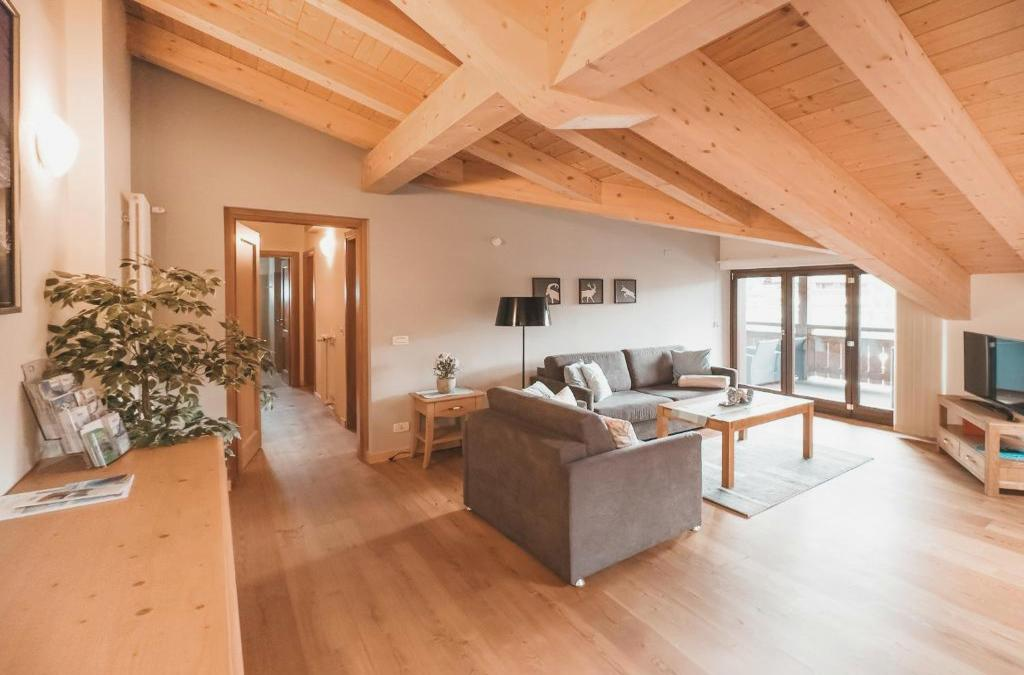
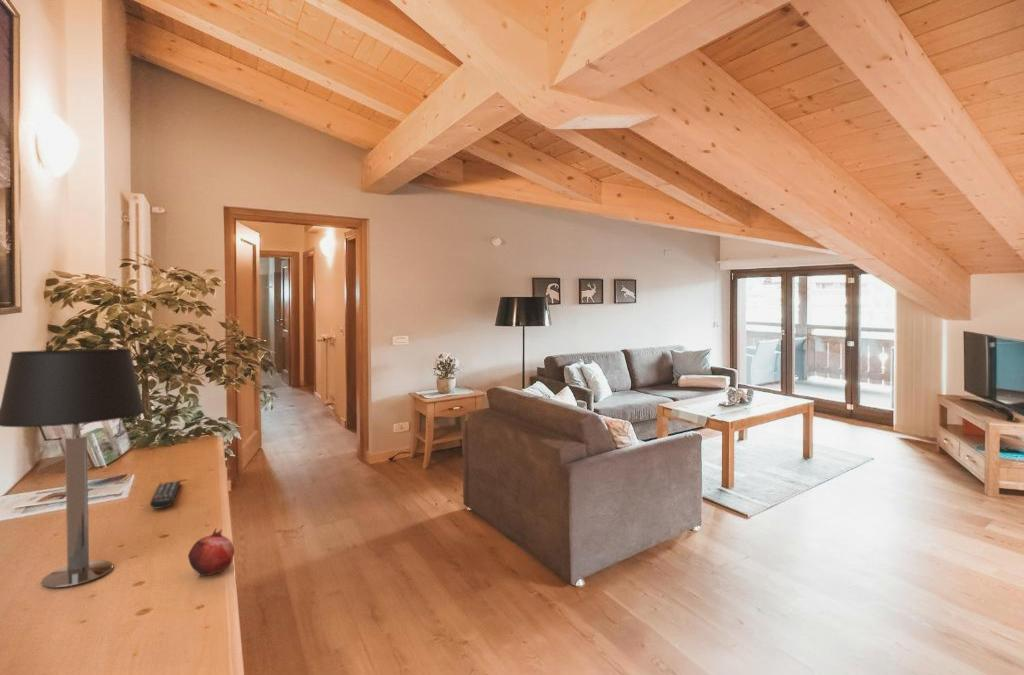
+ table lamp [0,348,146,589]
+ remote control [149,480,182,509]
+ fruit [187,527,236,578]
